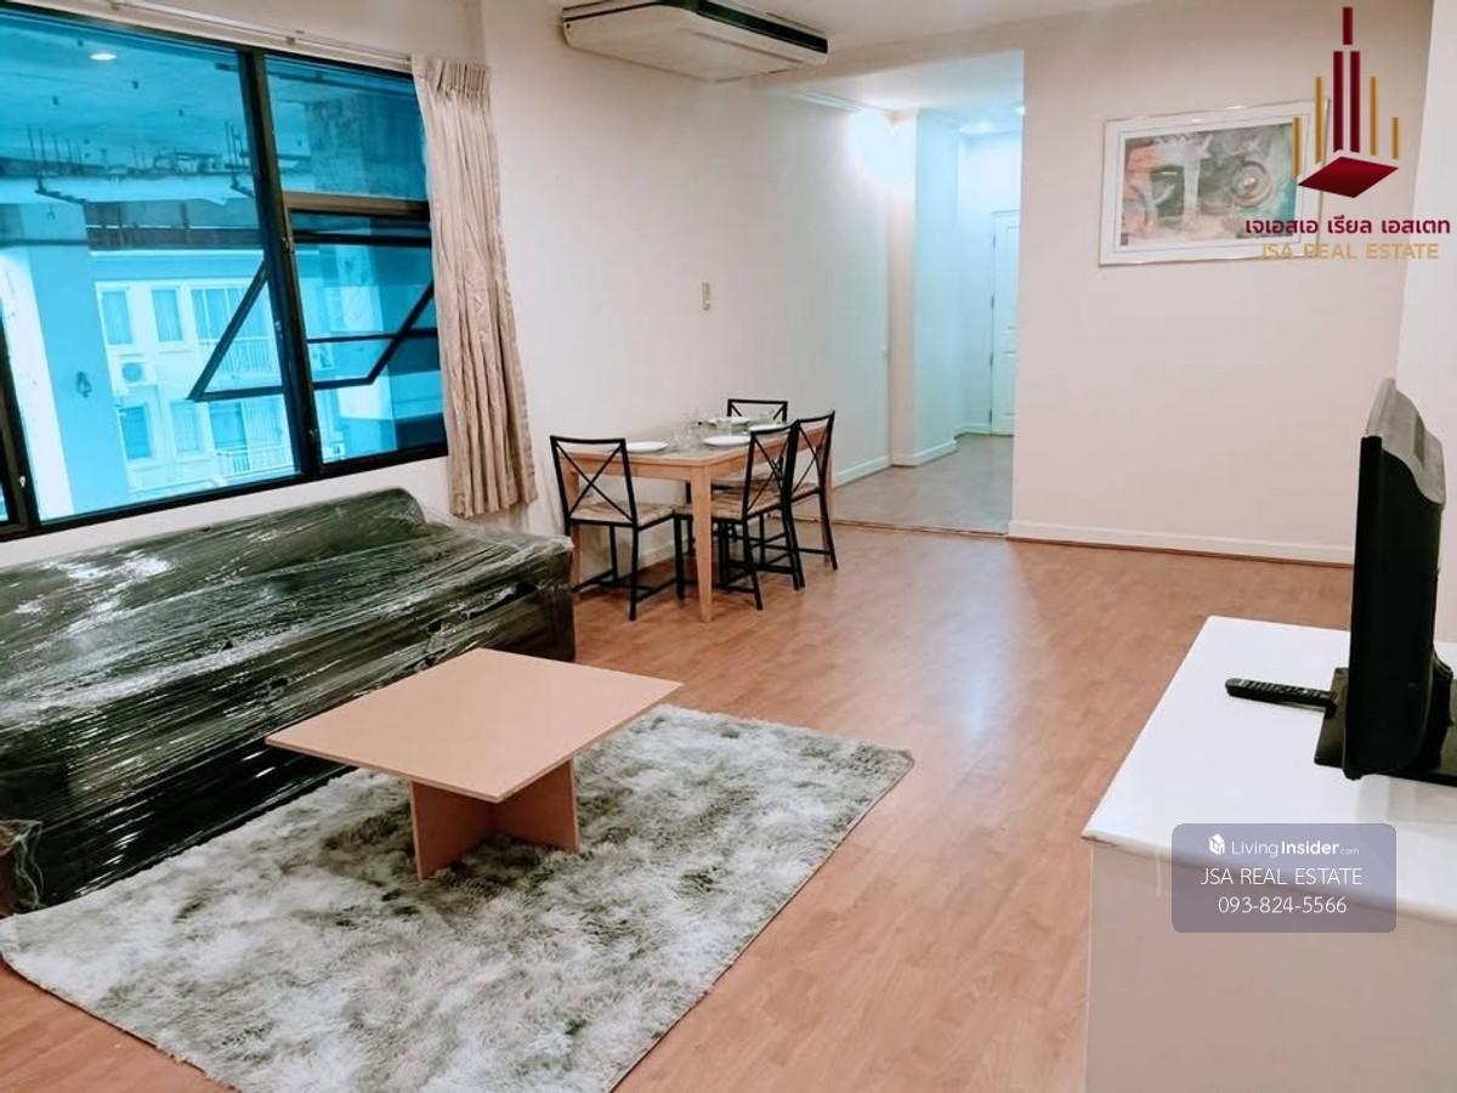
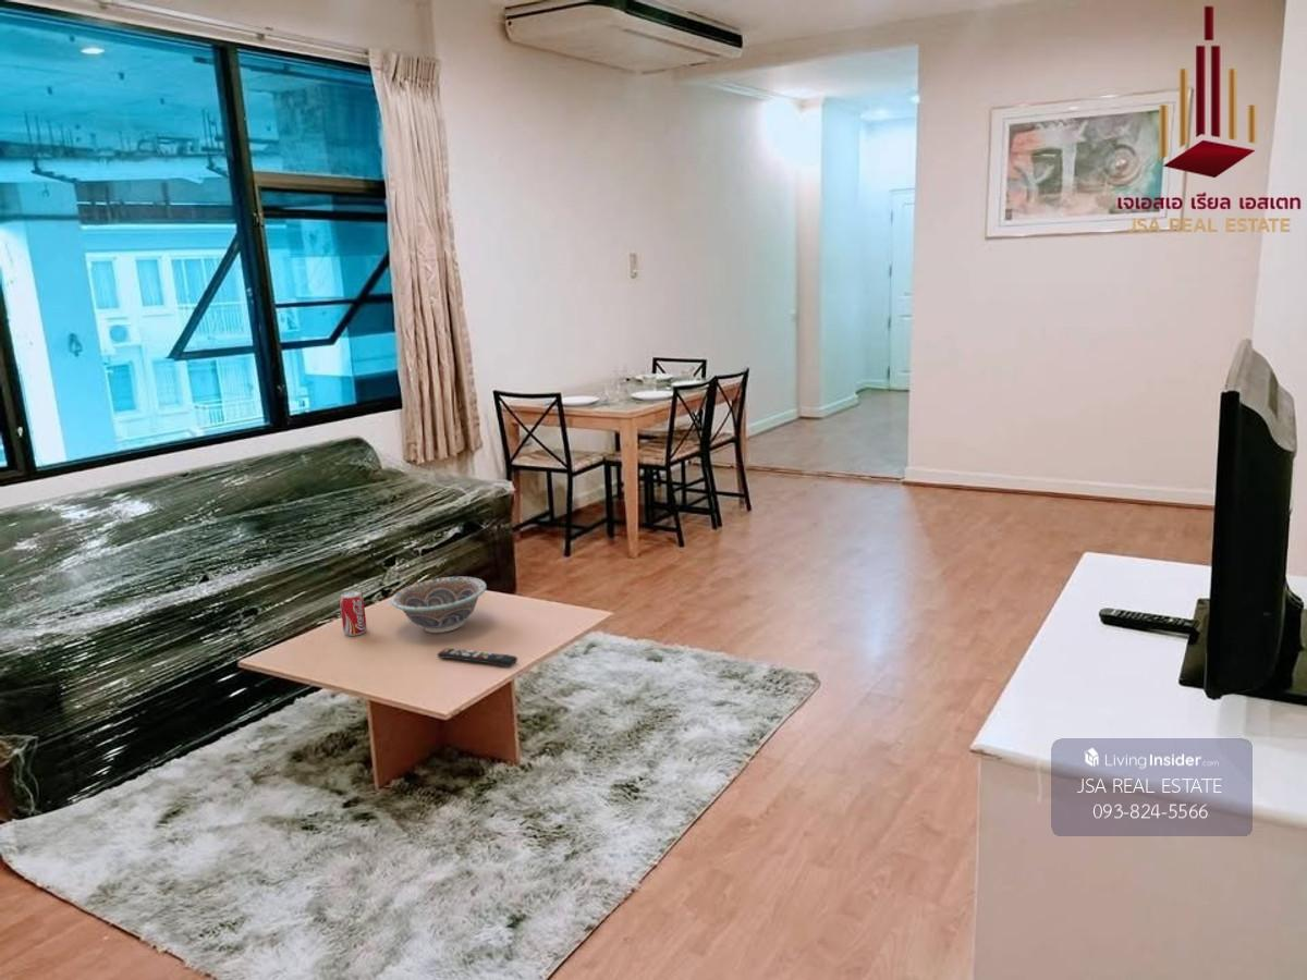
+ remote control [437,647,518,669]
+ beverage can [339,590,368,637]
+ decorative bowl [390,576,488,634]
